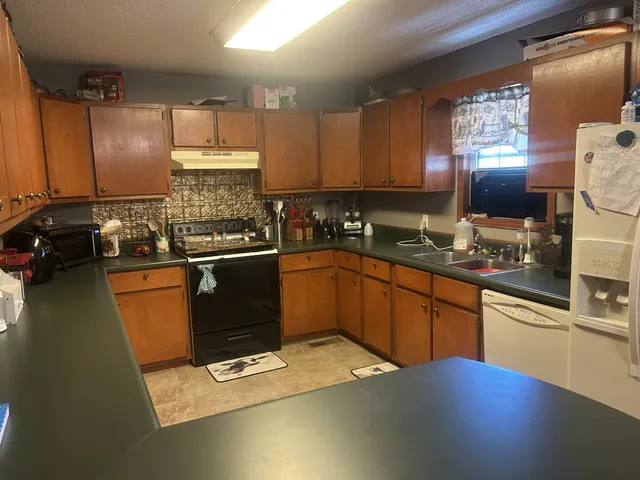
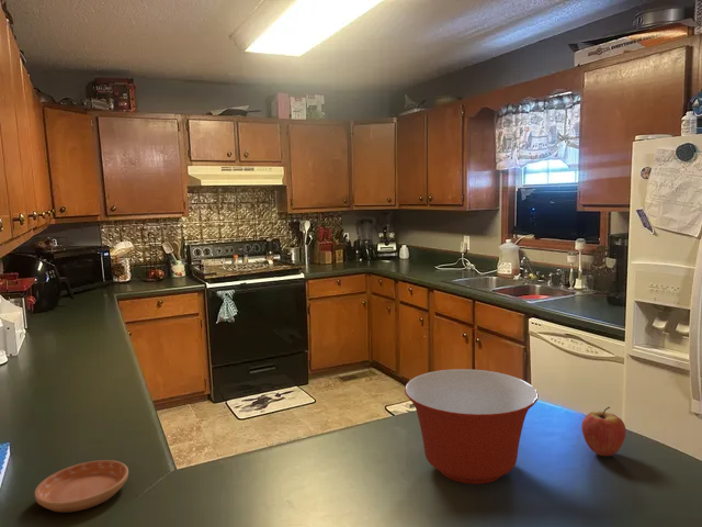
+ fruit [580,406,627,457]
+ saucer [34,459,129,514]
+ mixing bowl [404,368,540,485]
